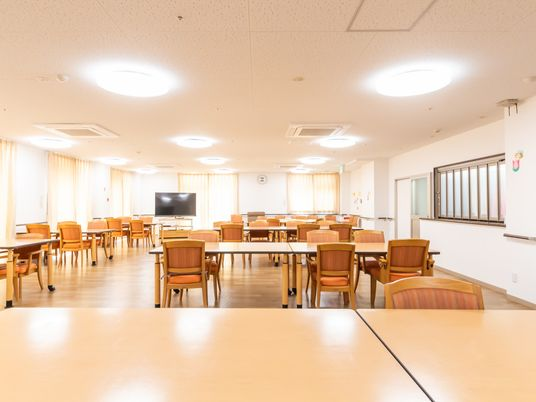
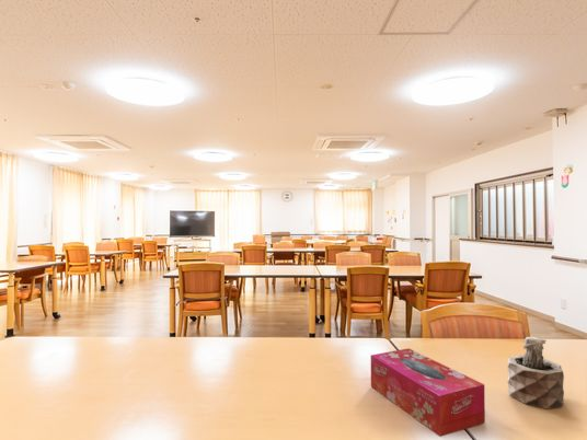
+ tissue box [370,347,486,438]
+ succulent plant [506,336,565,409]
